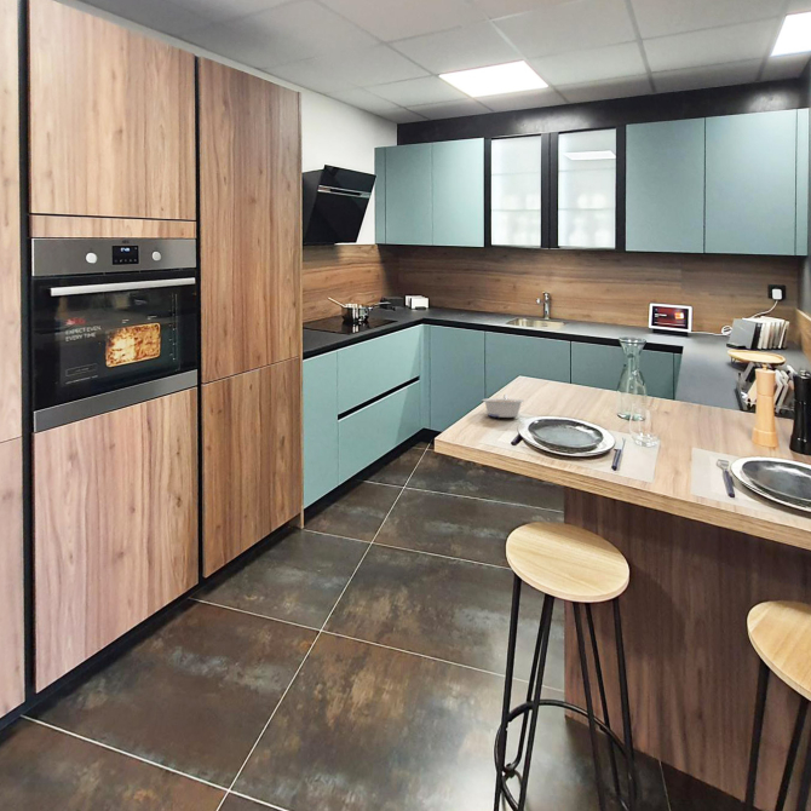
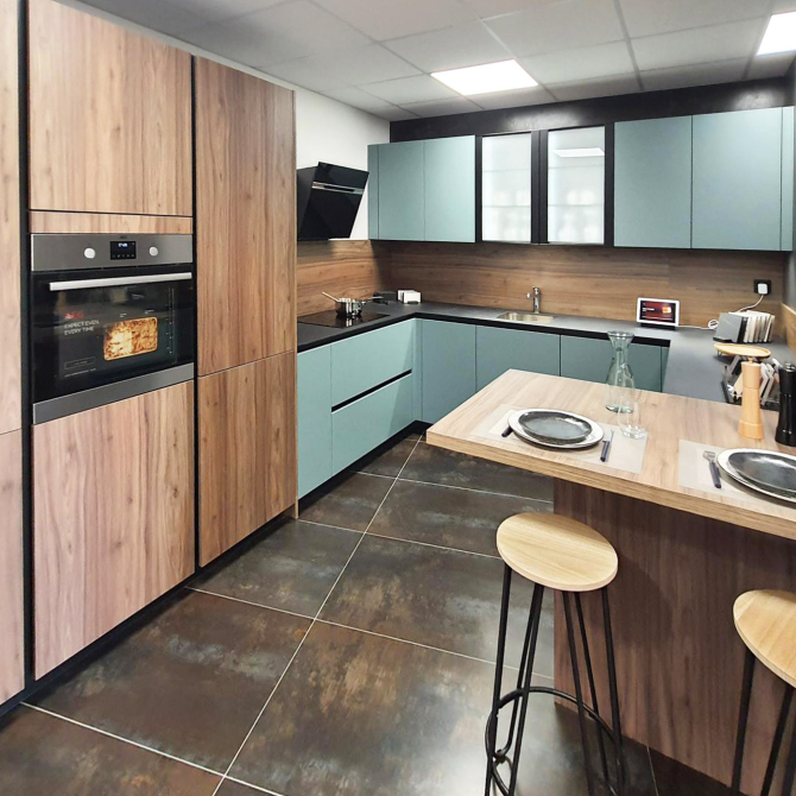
- legume [481,393,525,419]
